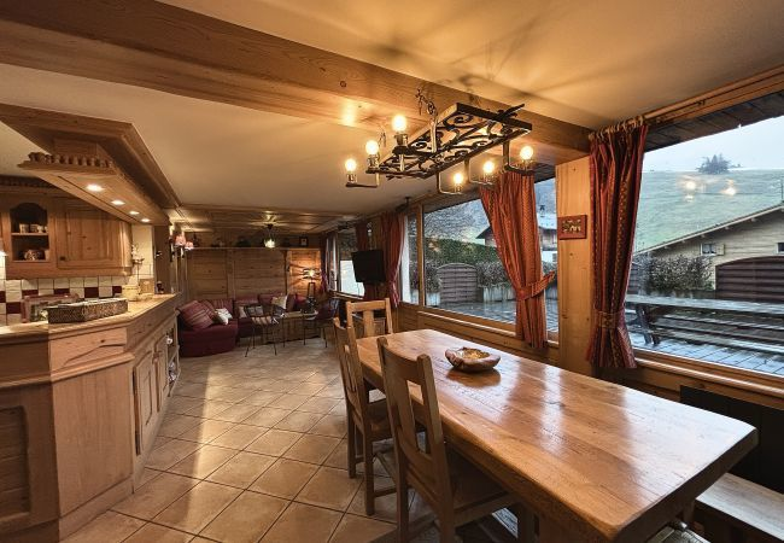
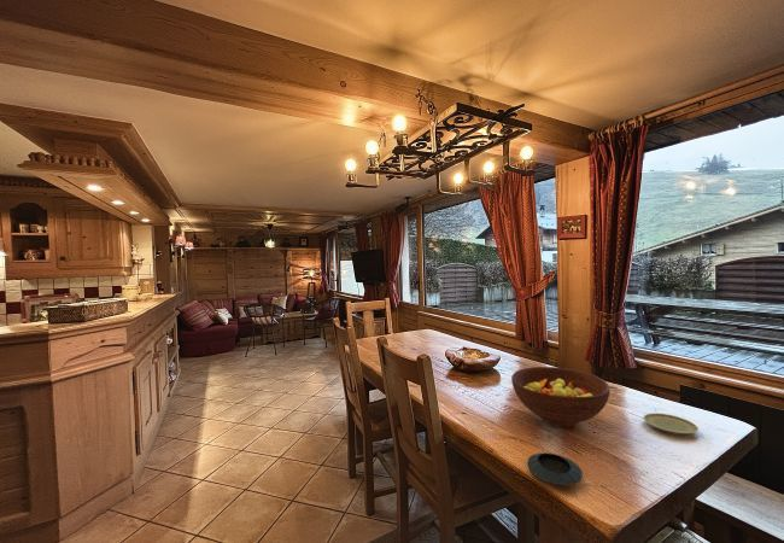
+ plate [643,411,700,436]
+ saucer [526,451,584,486]
+ fruit bowl [510,366,612,428]
